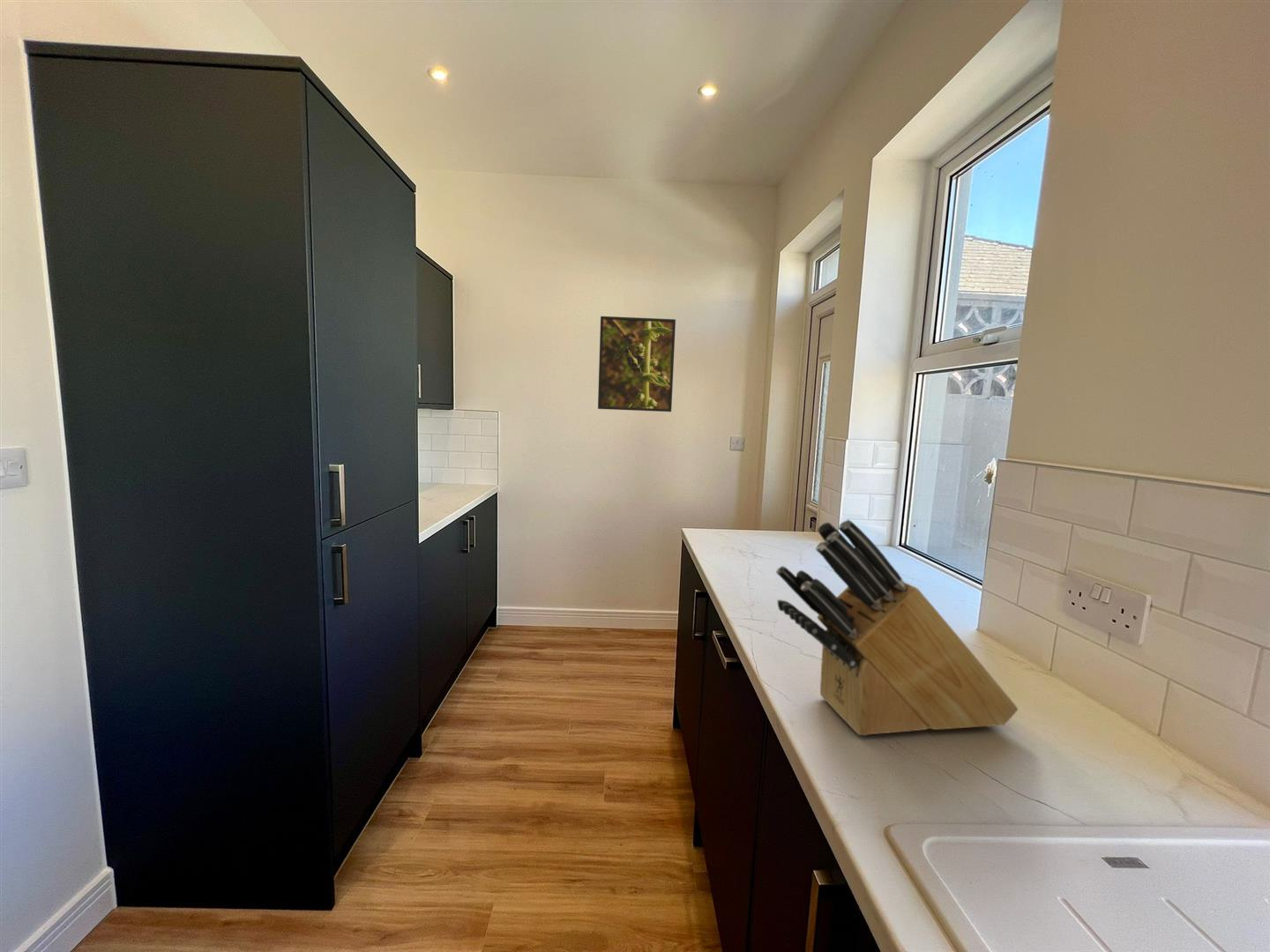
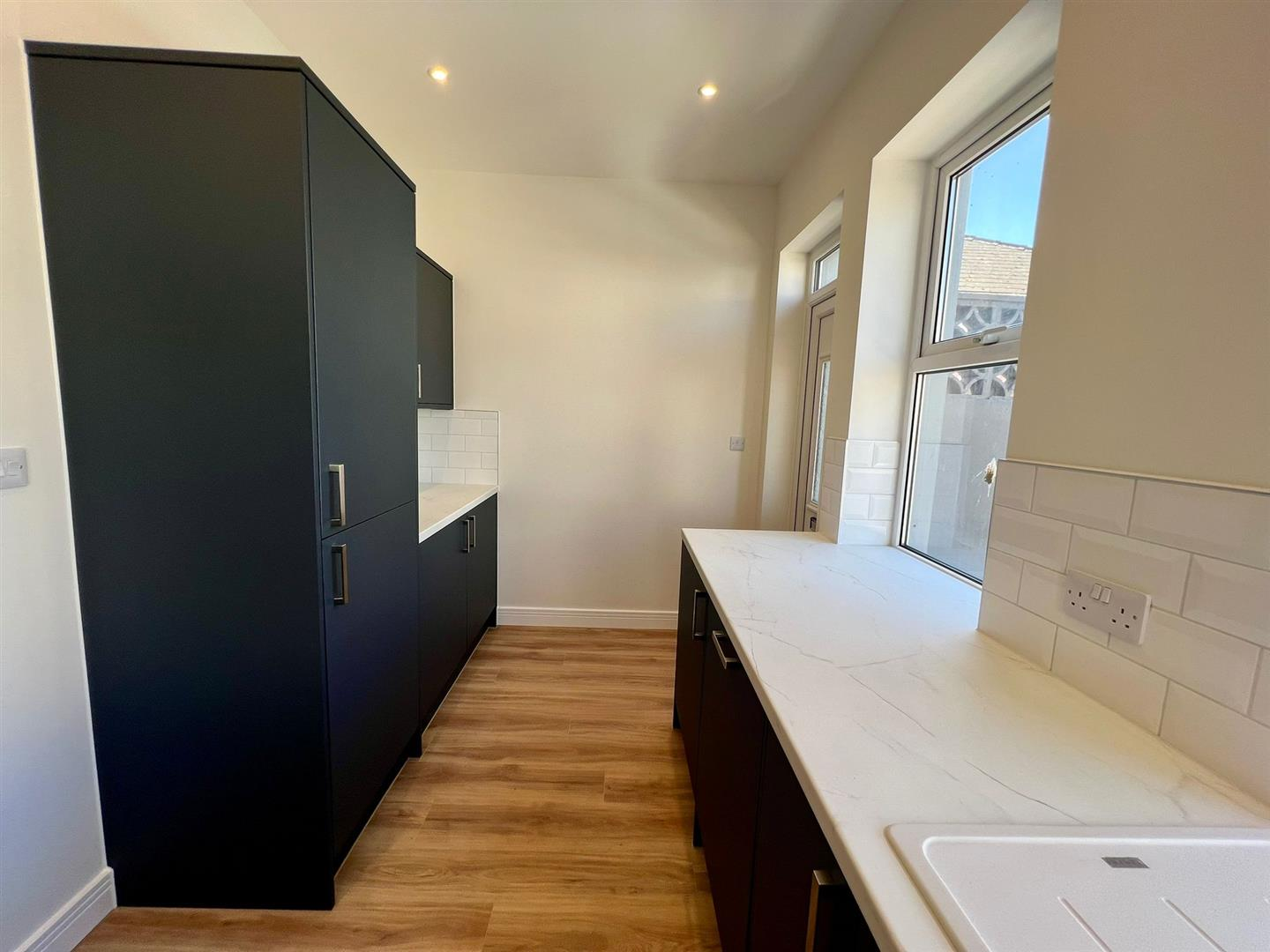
- knife block [775,518,1019,736]
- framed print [597,316,676,413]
